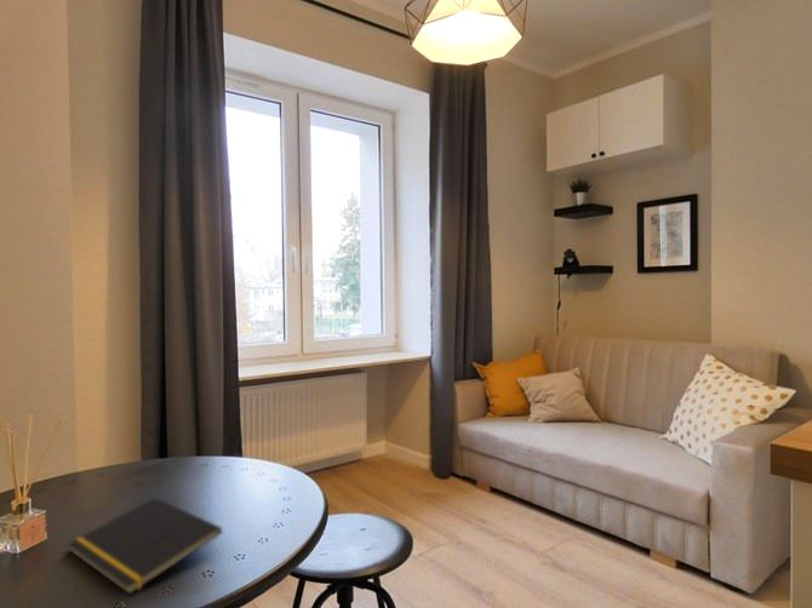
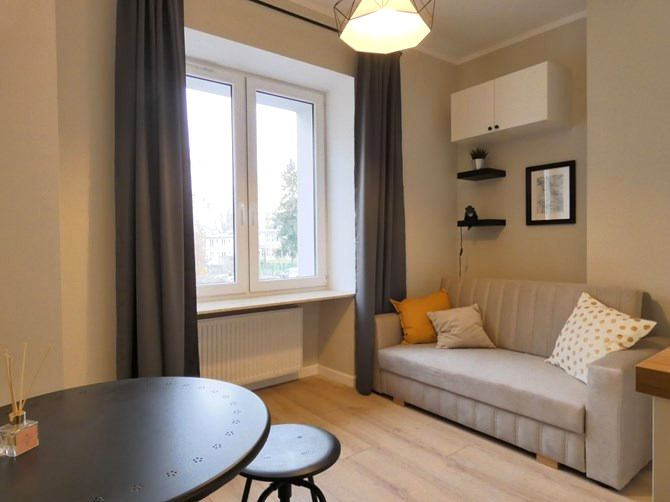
- notepad [67,497,223,596]
